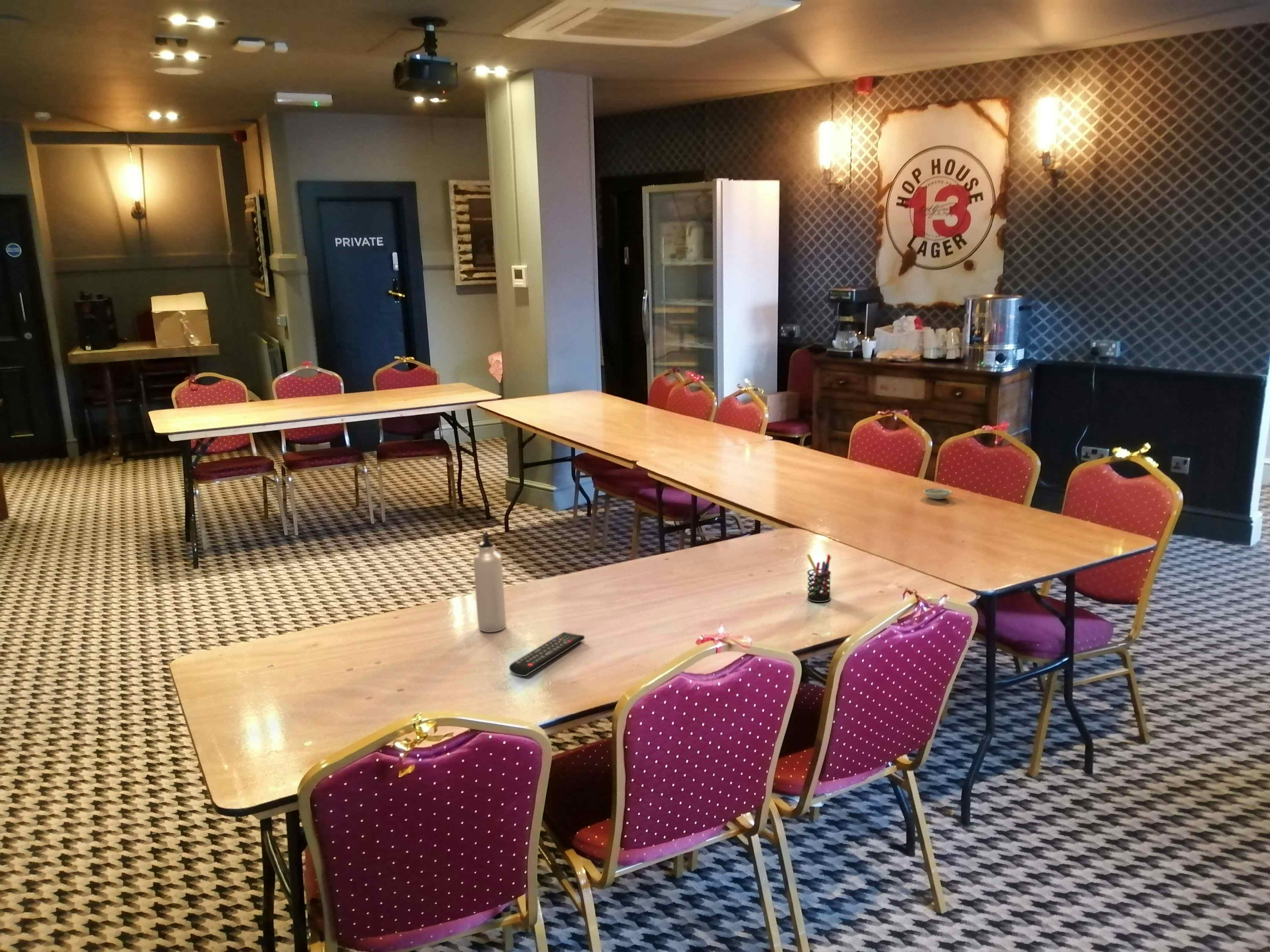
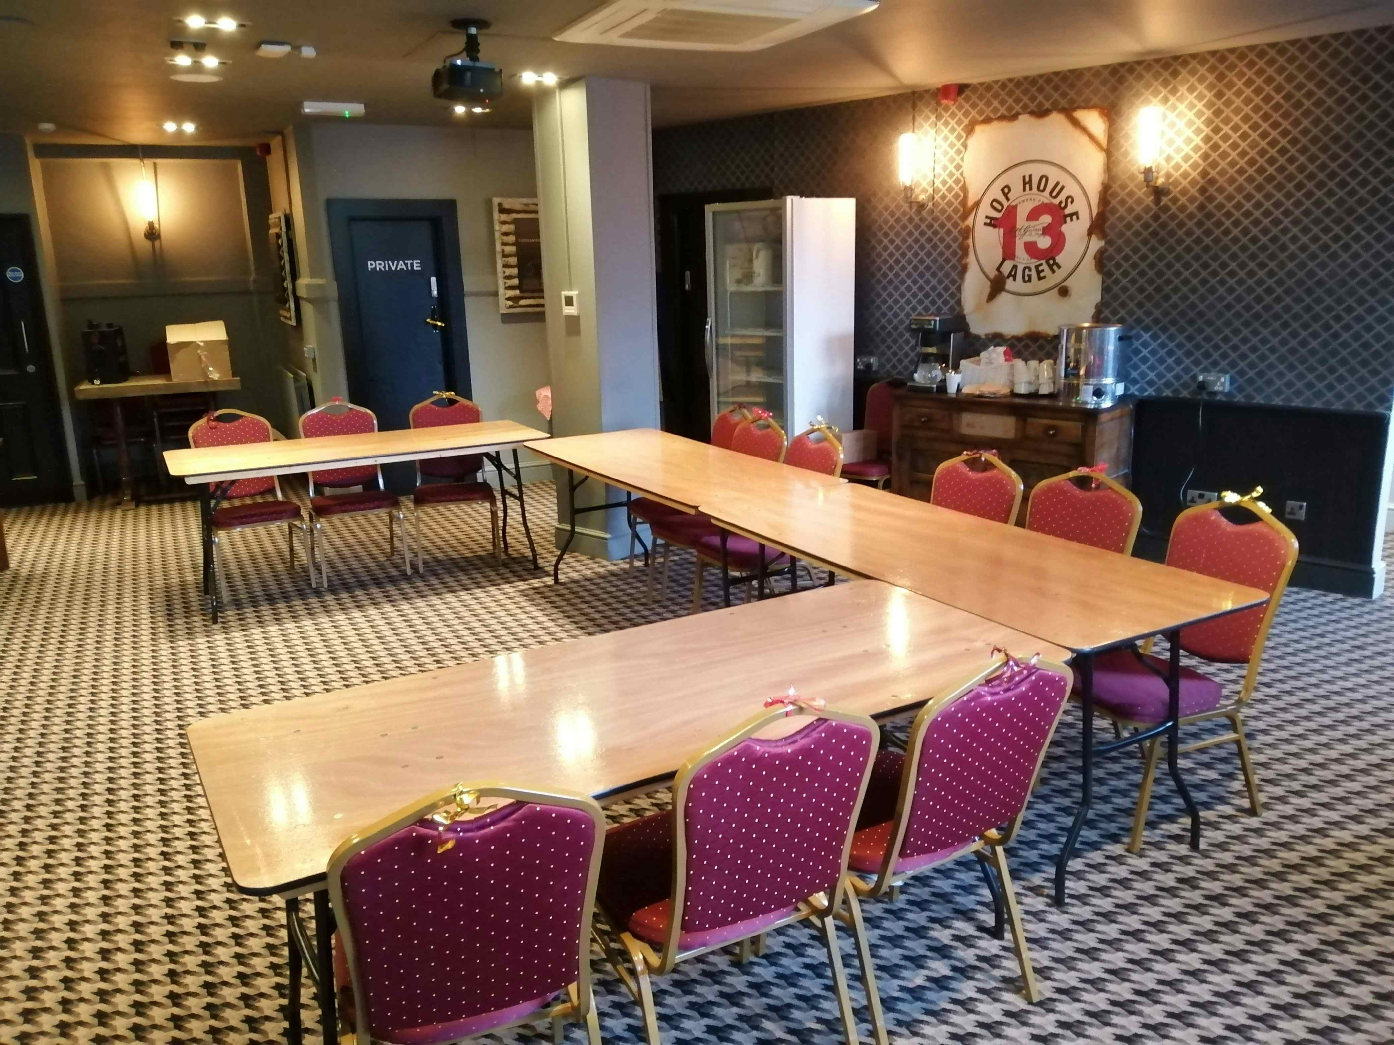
- pen holder [806,553,832,602]
- remote control [509,632,585,677]
- water bottle [473,531,506,632]
- saucer [923,488,952,500]
